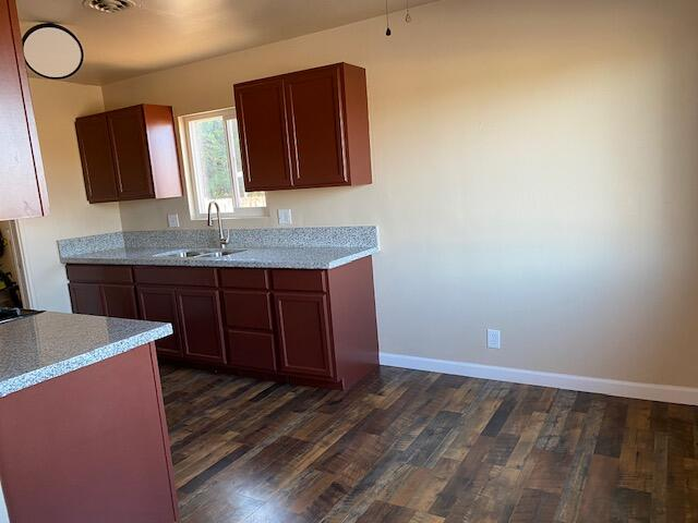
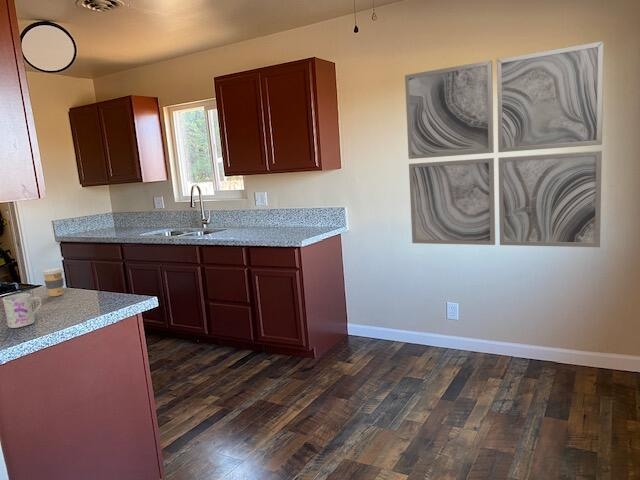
+ mug [2,292,42,329]
+ coffee cup [41,267,65,297]
+ wall art [404,40,605,248]
